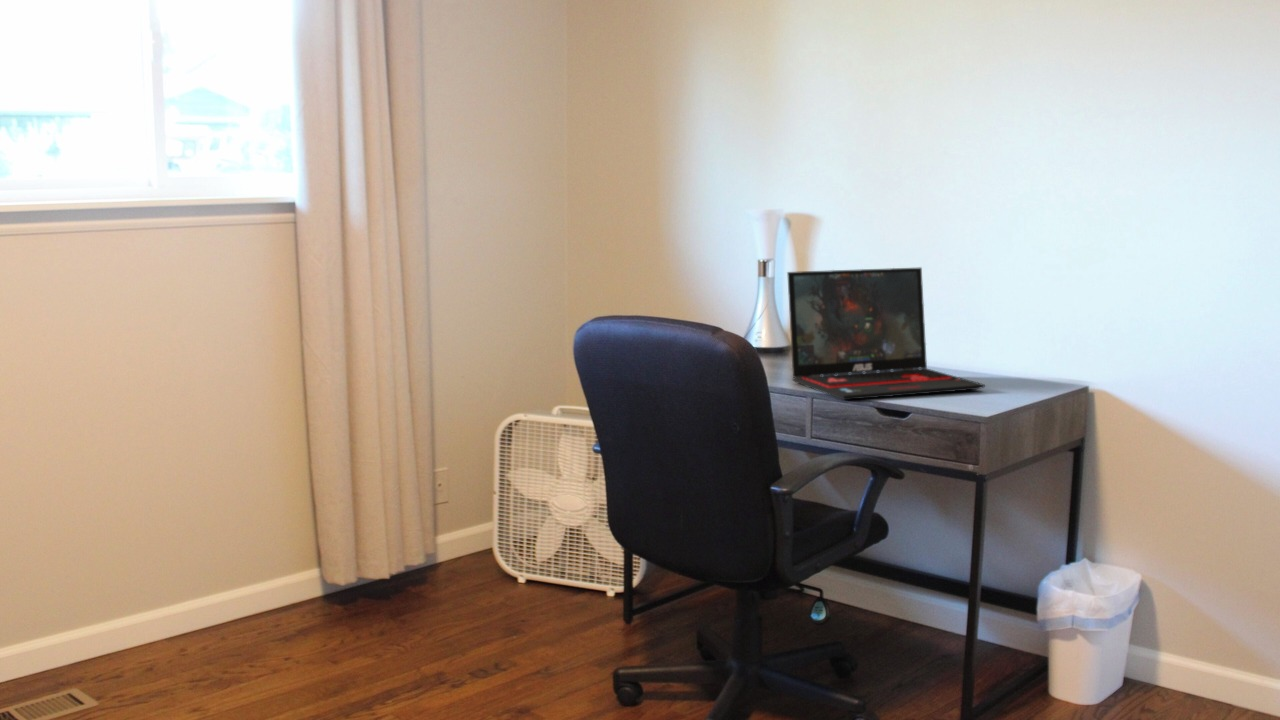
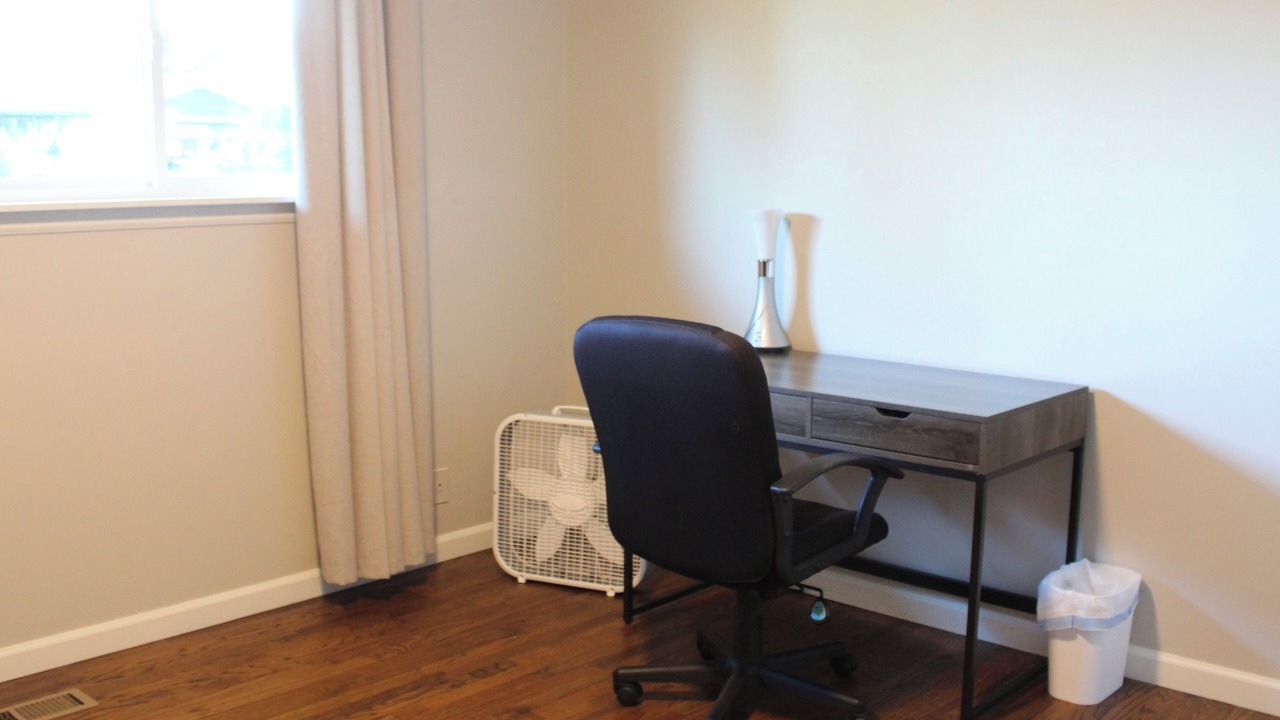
- laptop [786,266,986,401]
